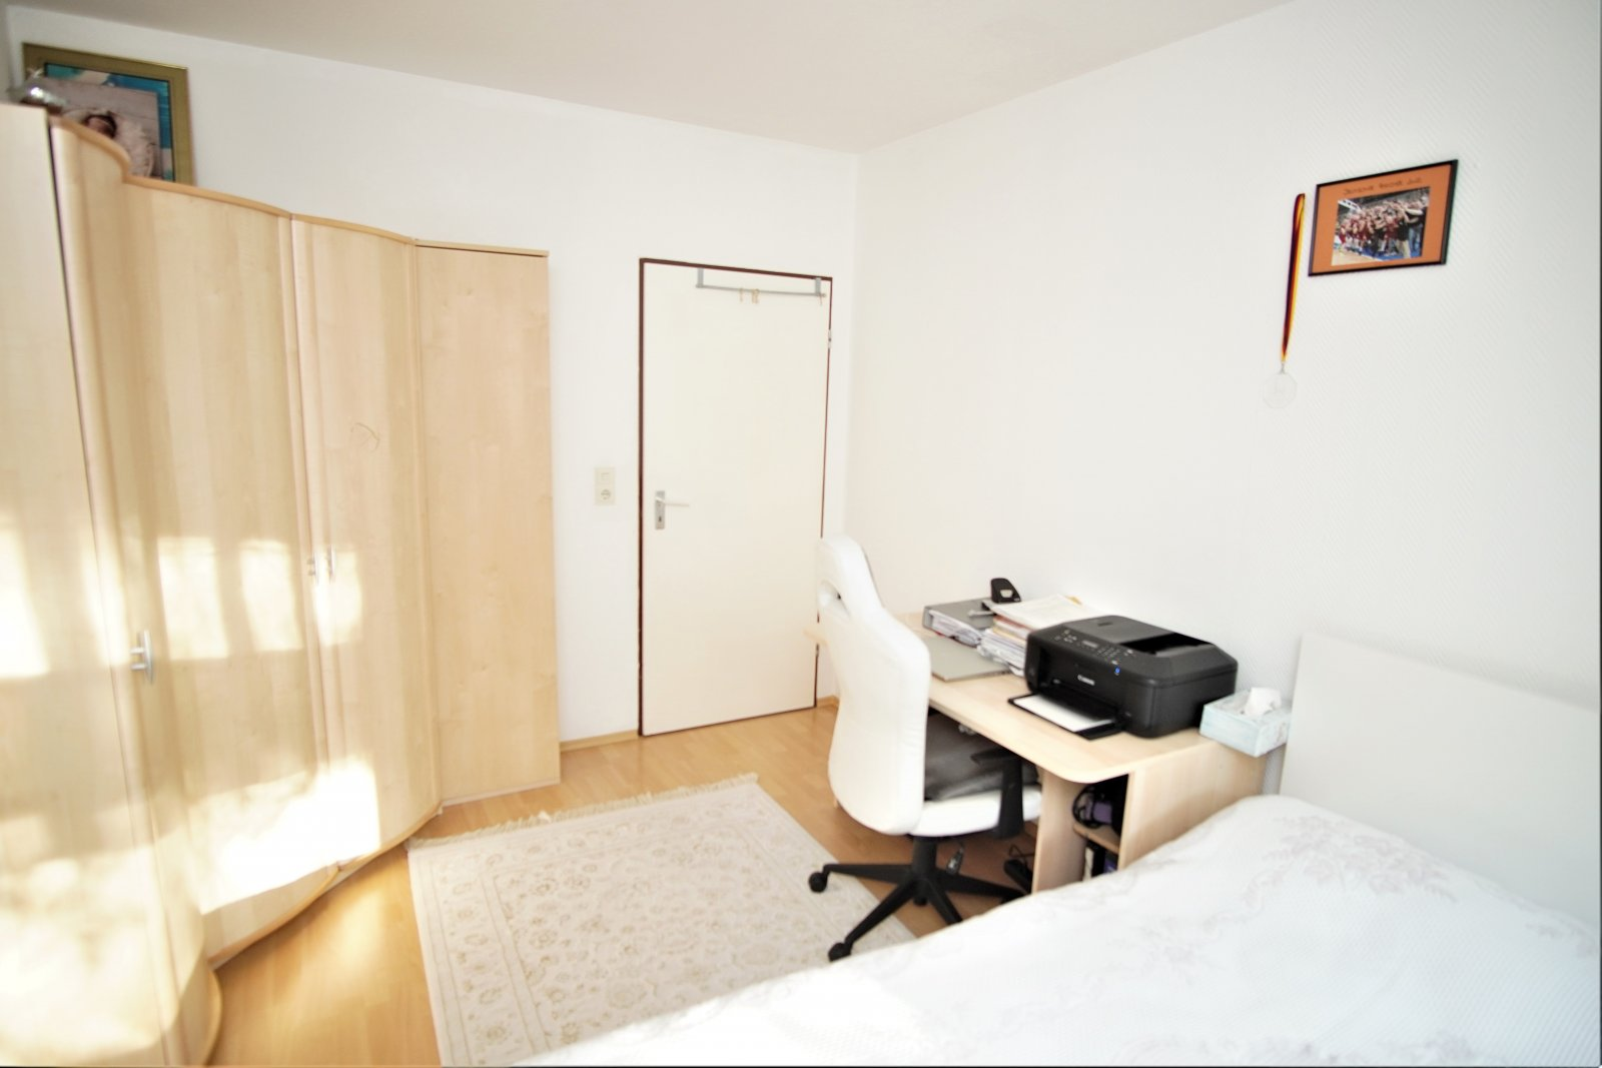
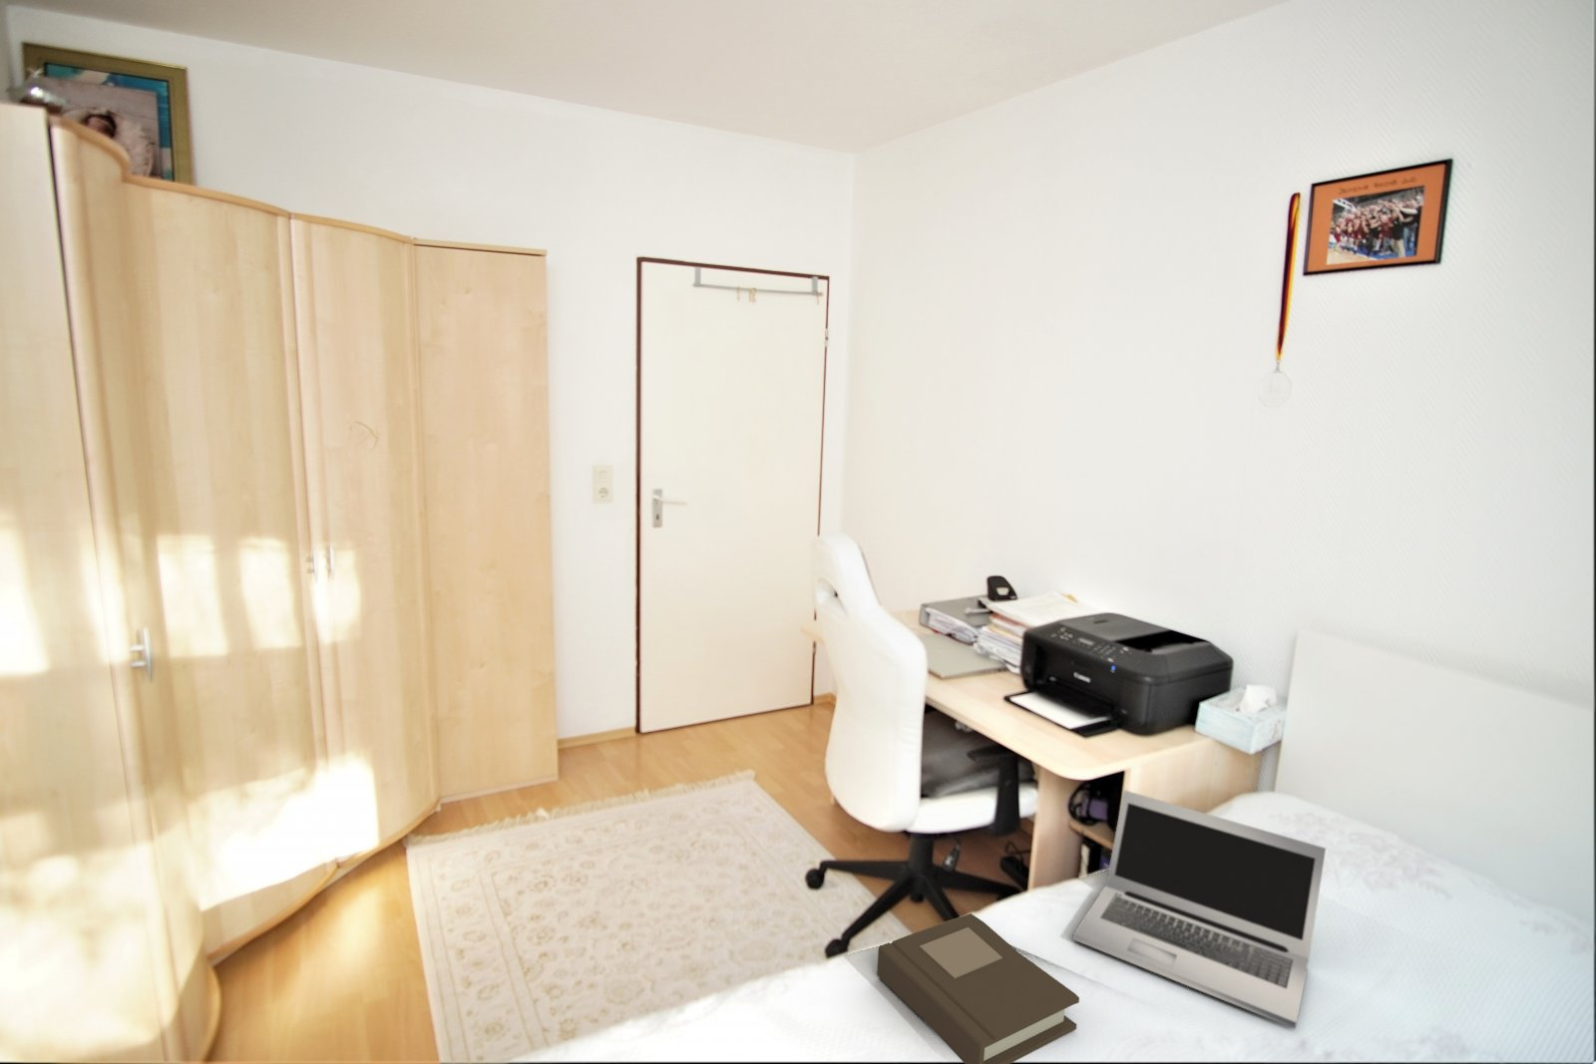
+ book [876,912,1081,1064]
+ laptop [1072,788,1326,1030]
